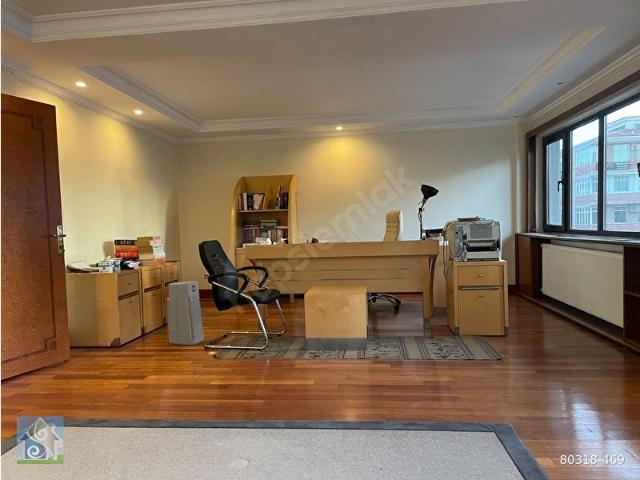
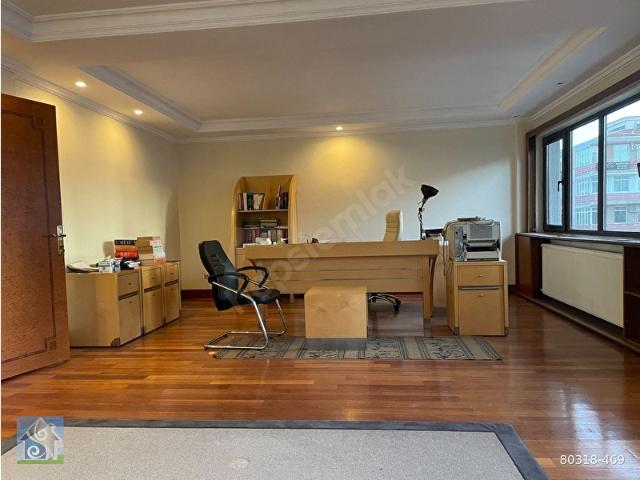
- air purifier [166,280,205,346]
